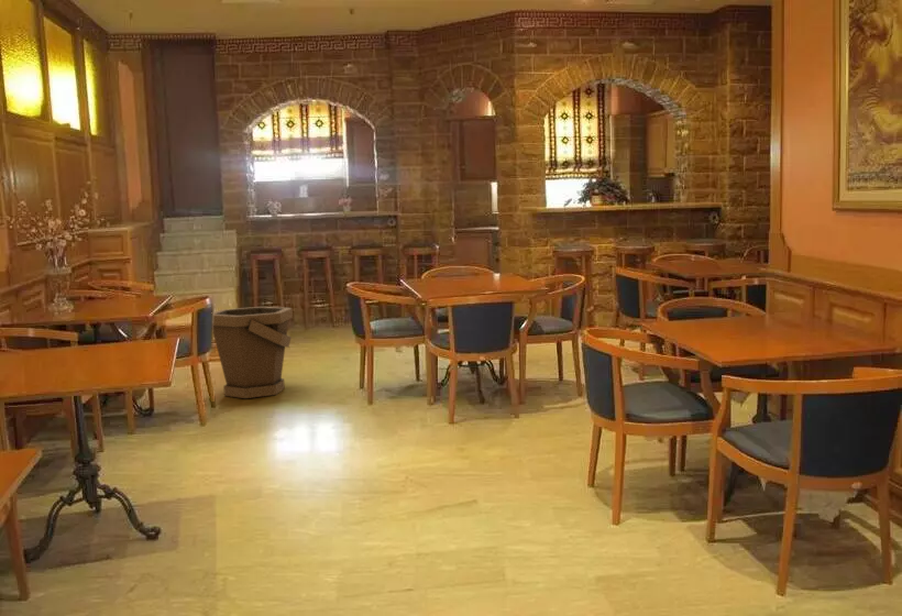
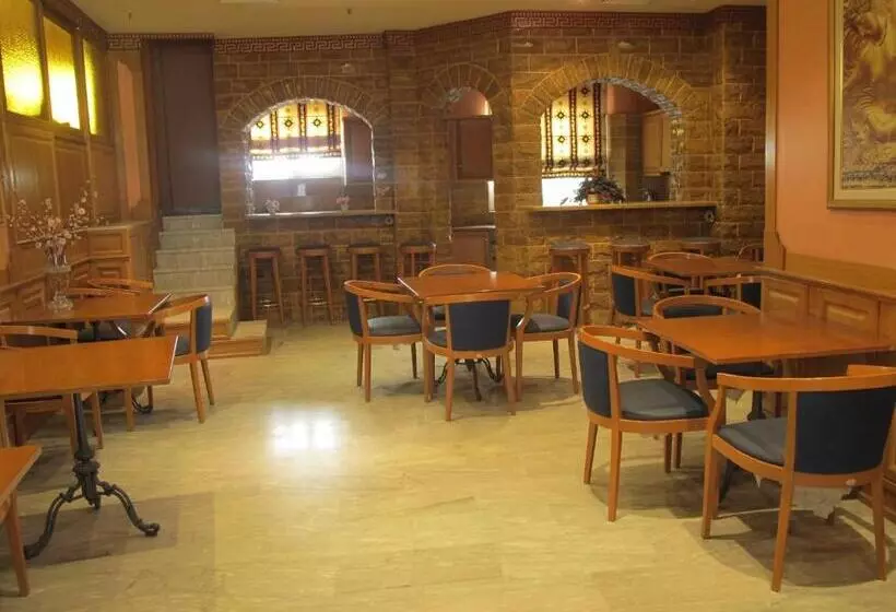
- bucket [212,306,294,399]
